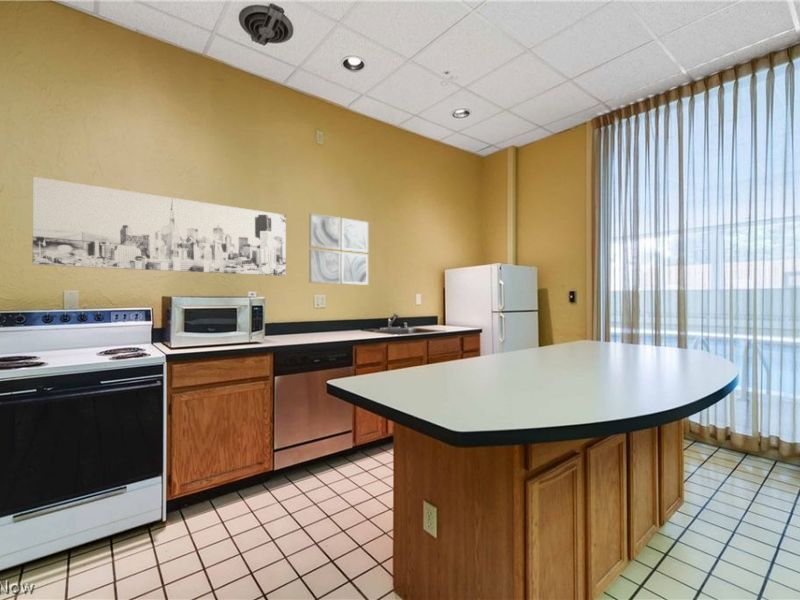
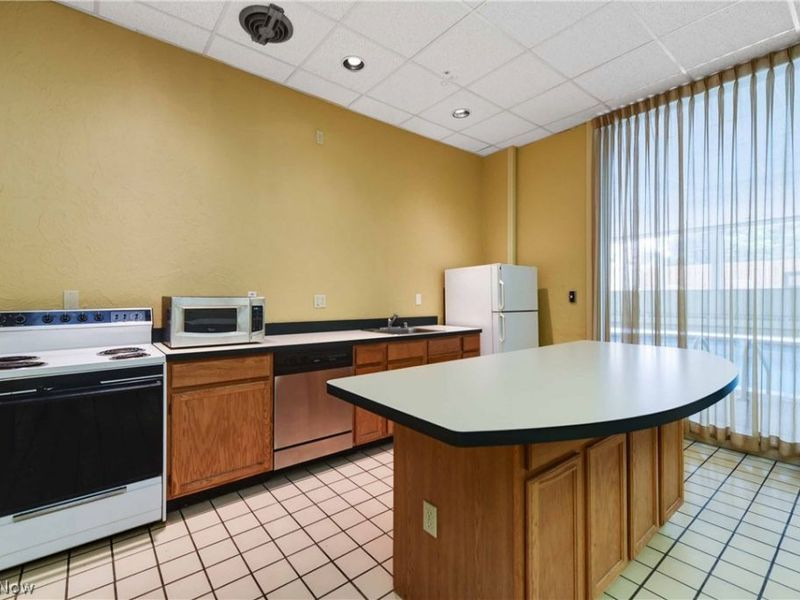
- wall art [32,176,287,277]
- wall art [308,212,369,286]
